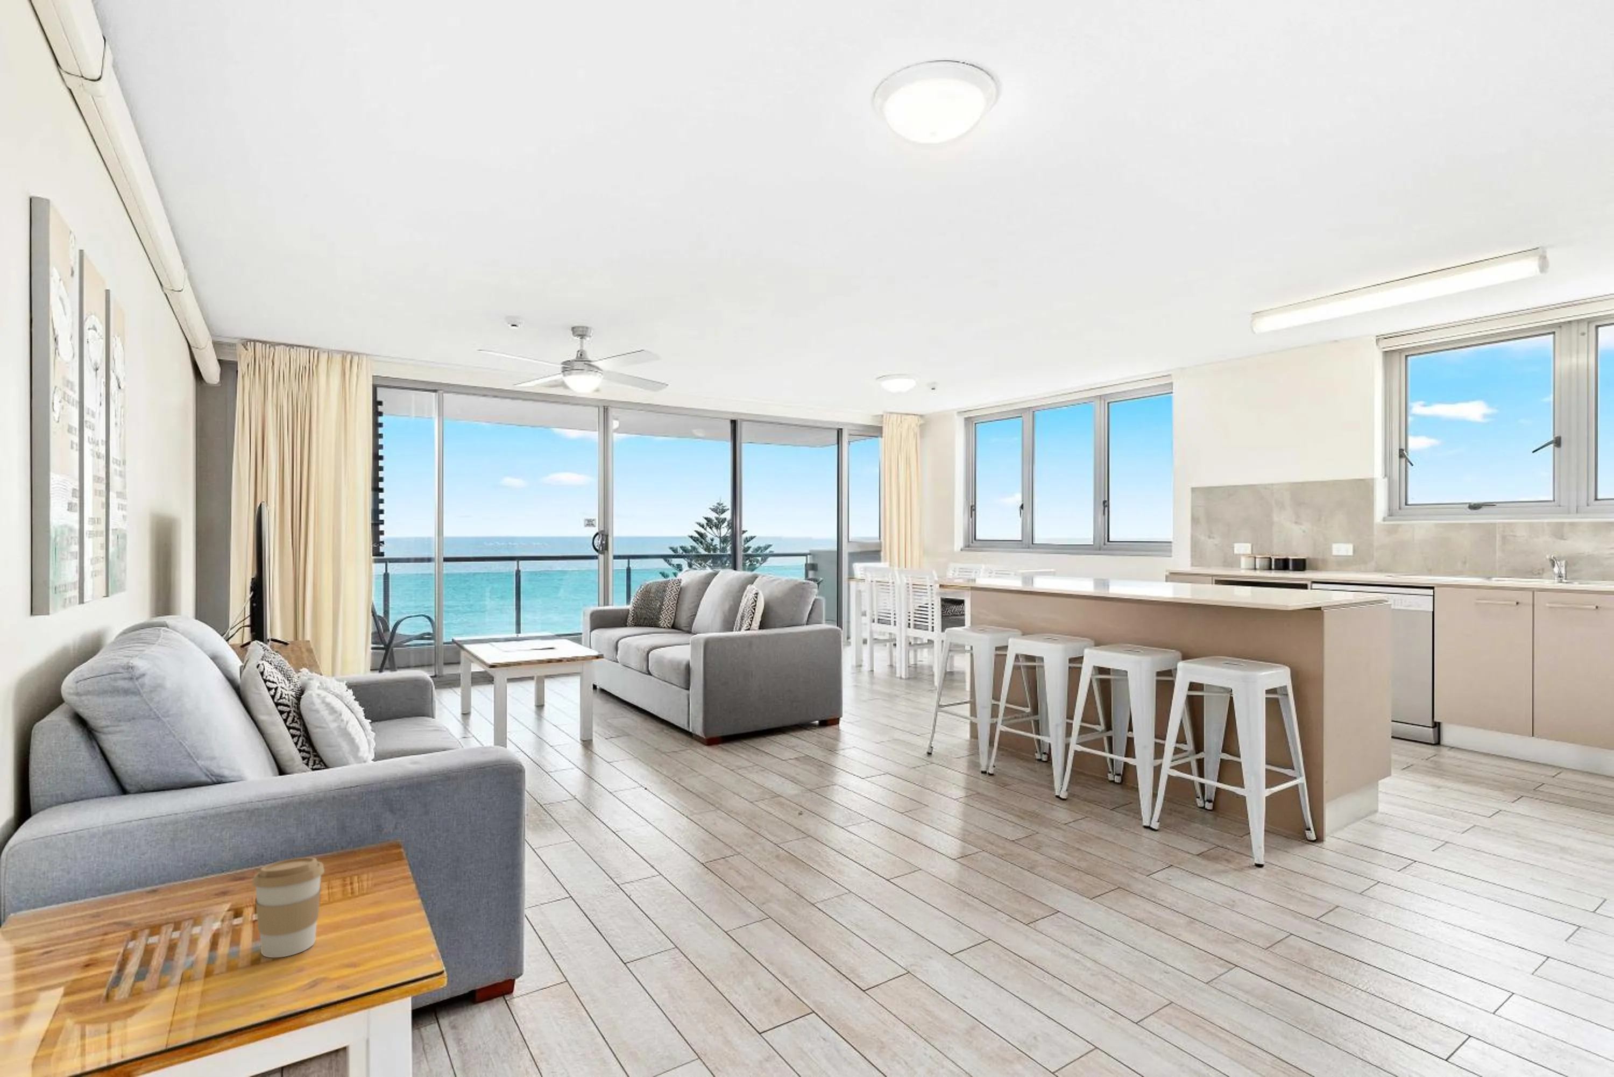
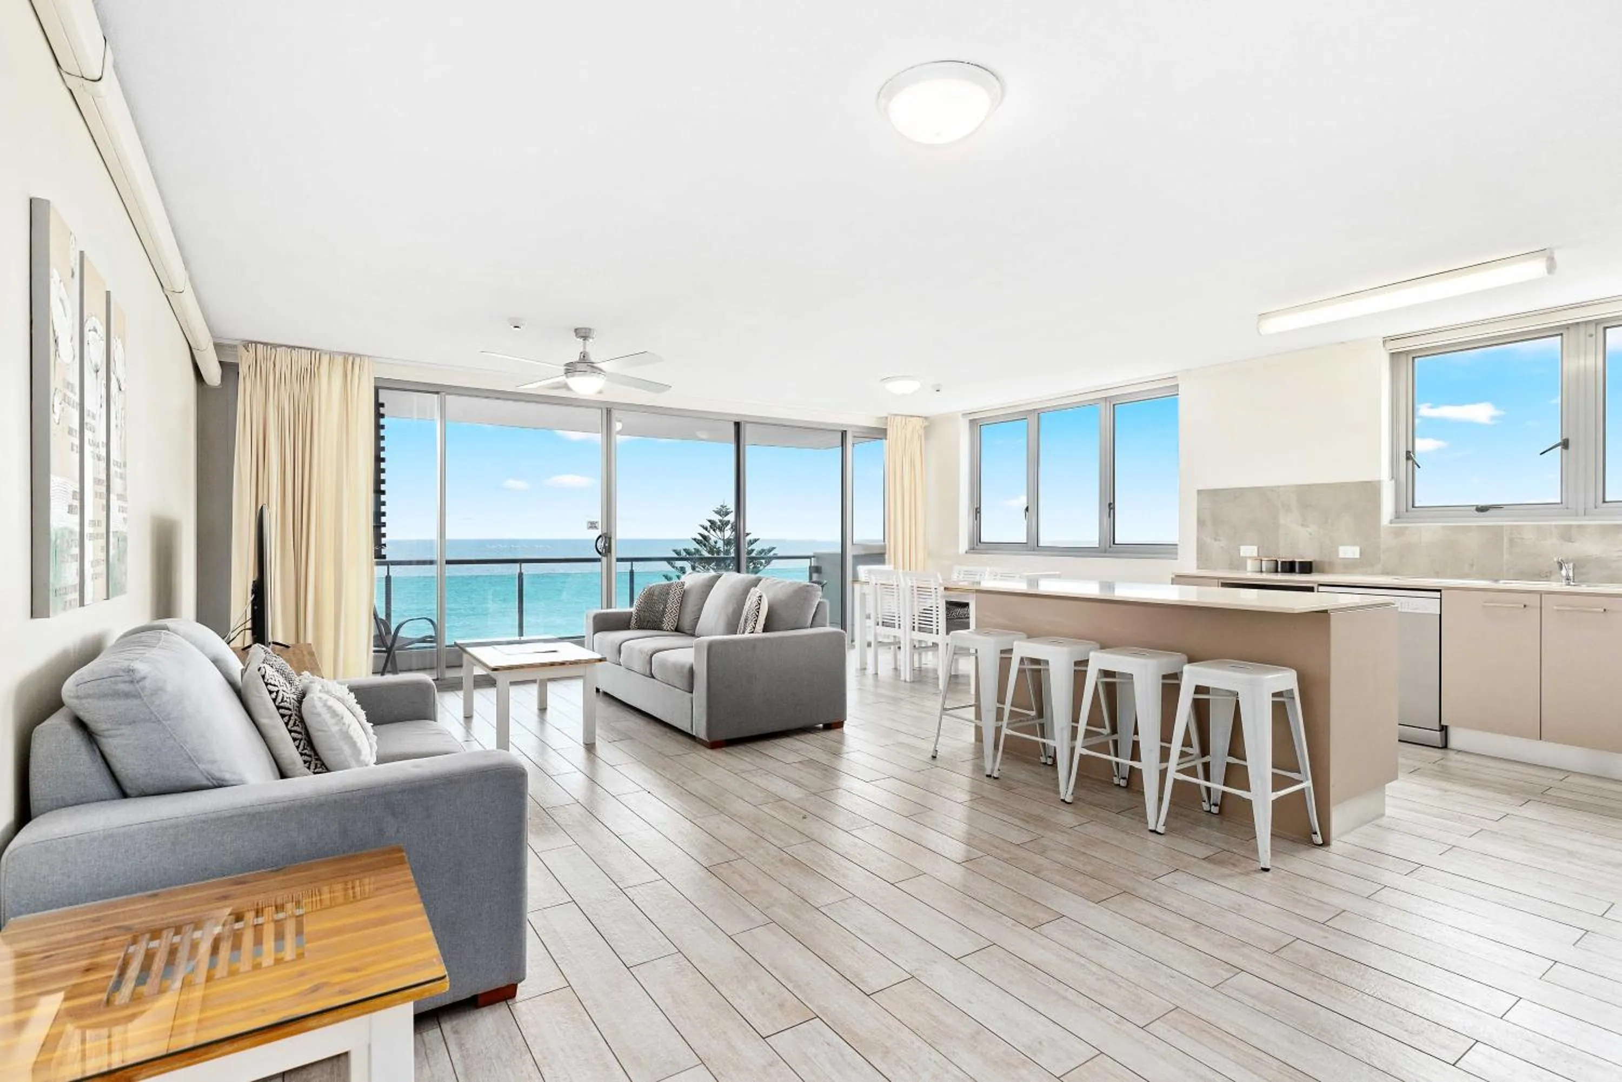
- coffee cup [252,857,324,958]
